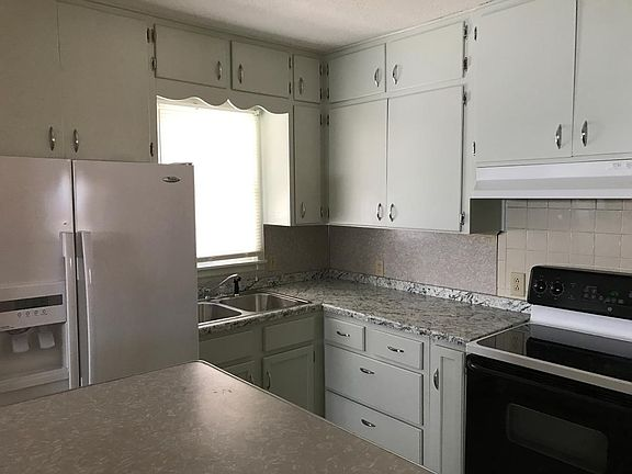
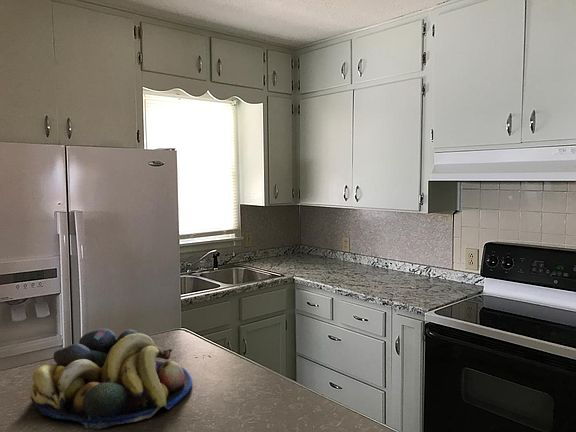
+ fruit bowl [29,328,193,430]
